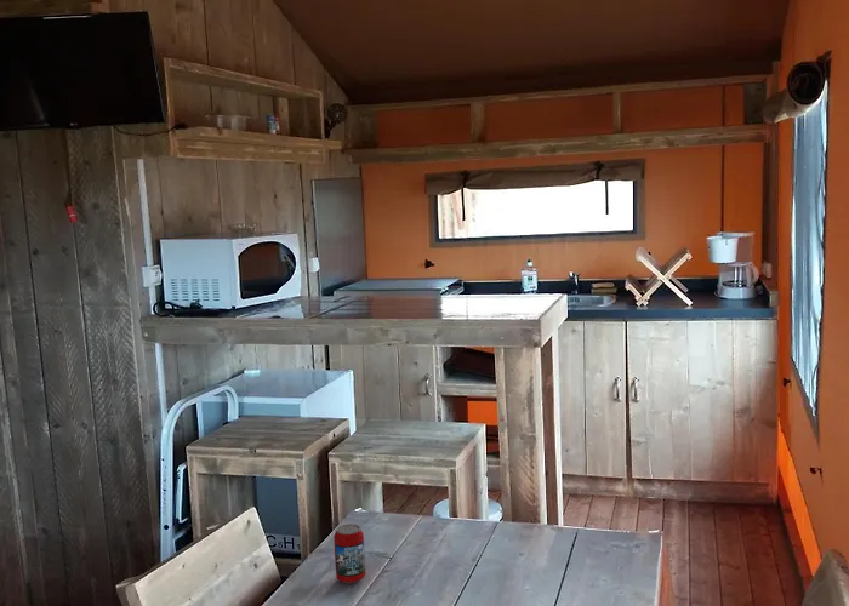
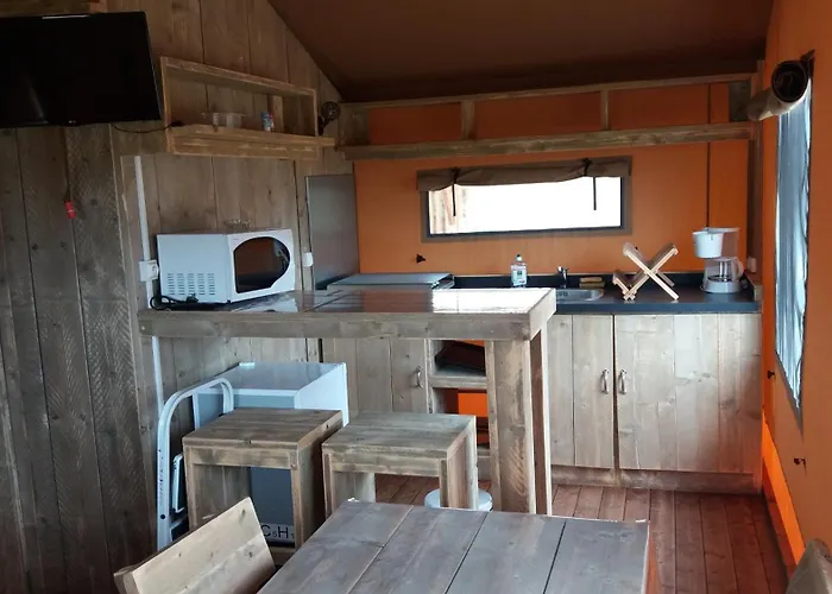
- beverage can [332,522,366,584]
